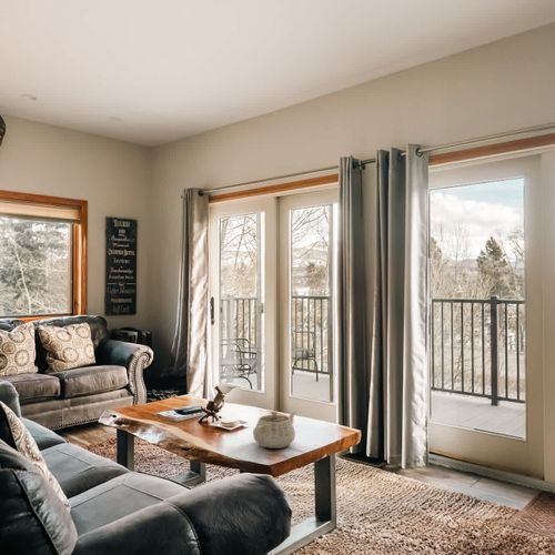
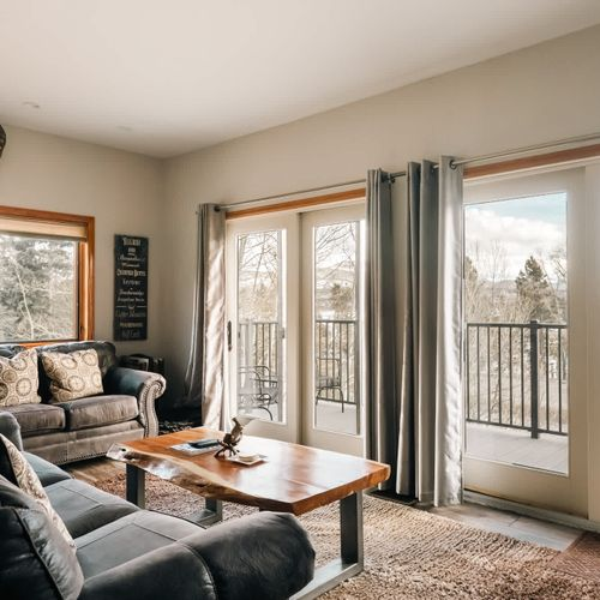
- teapot [252,410,296,450]
